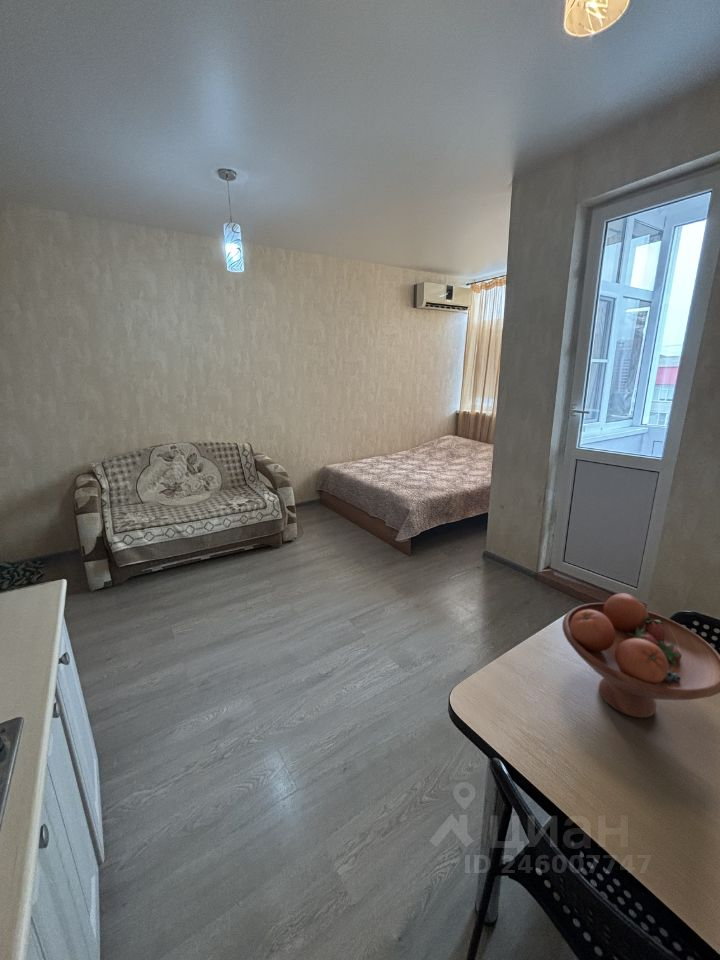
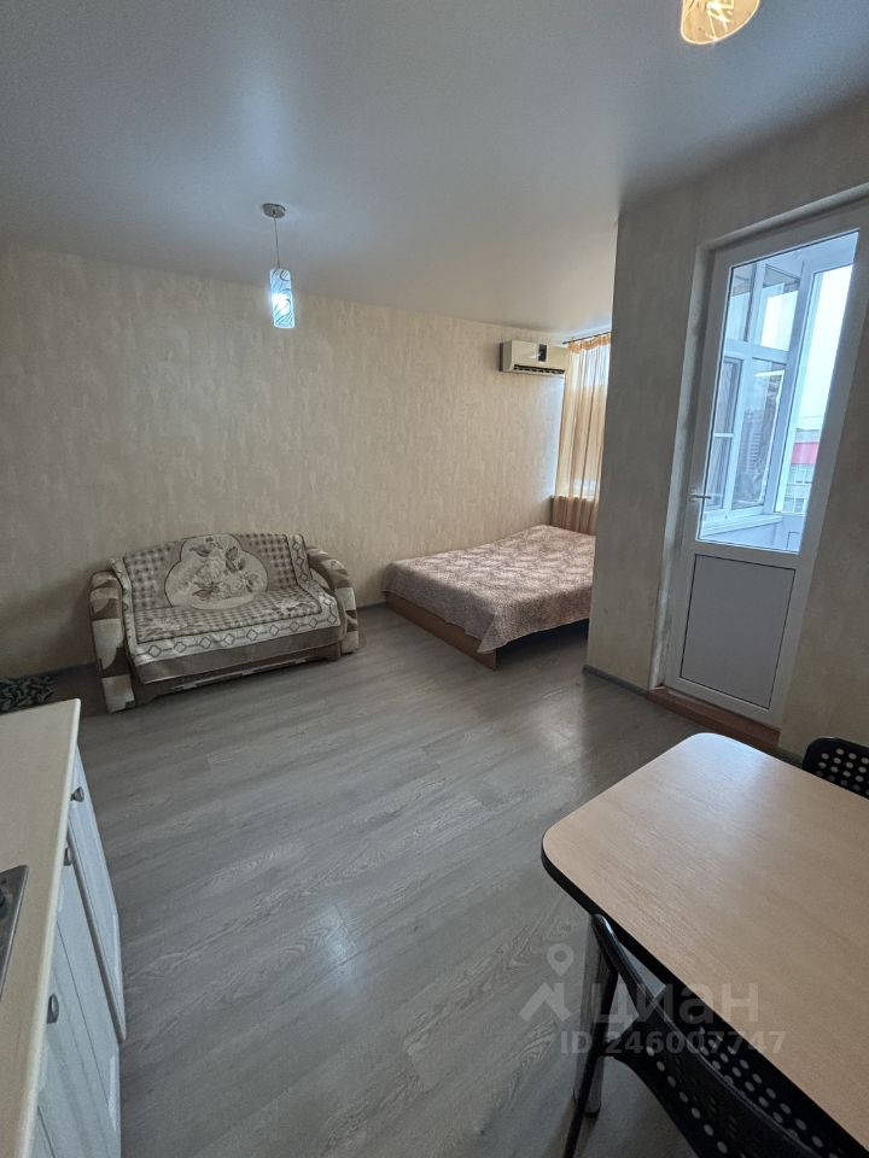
- fruit bowl [561,592,720,719]
